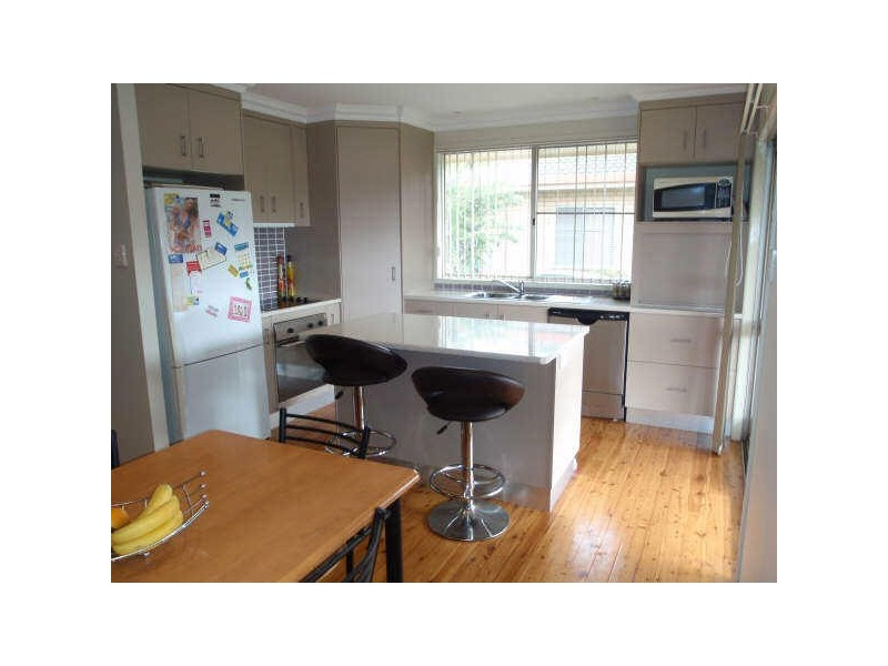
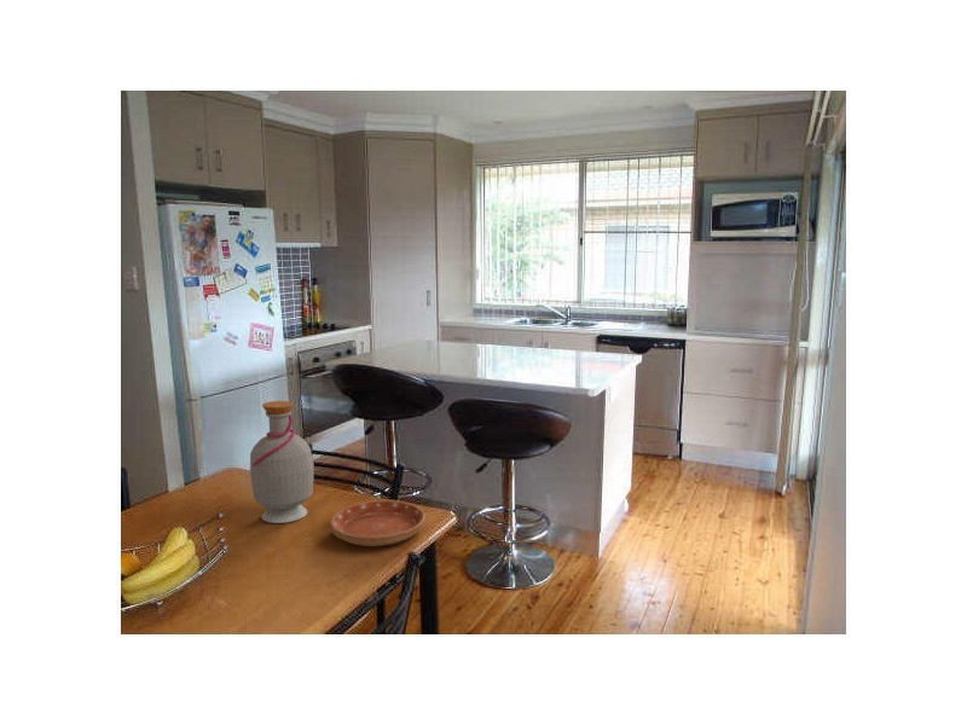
+ bottle [249,400,314,524]
+ saucer [330,499,427,547]
